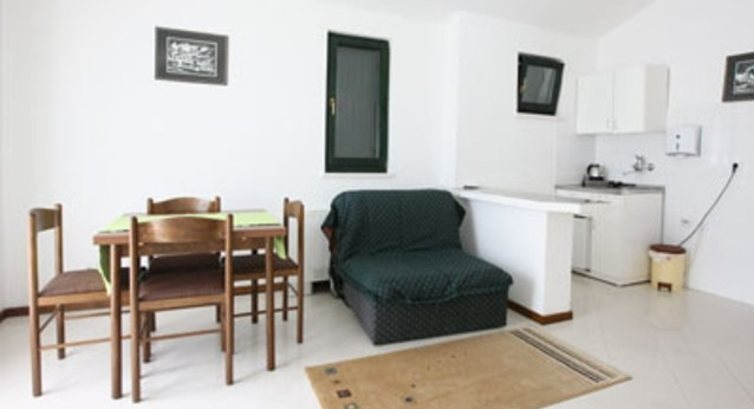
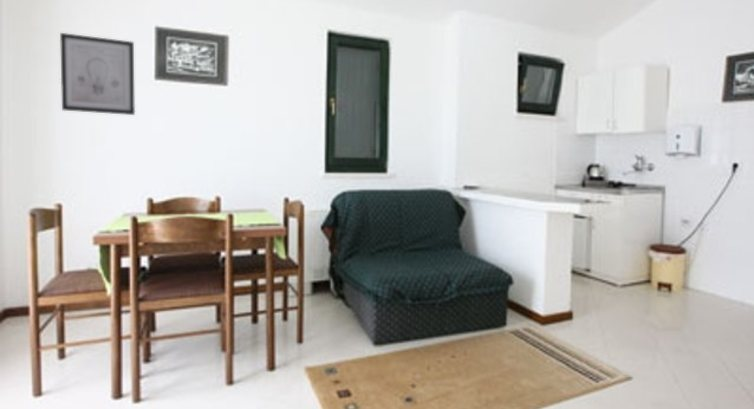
+ wall art [59,32,136,116]
